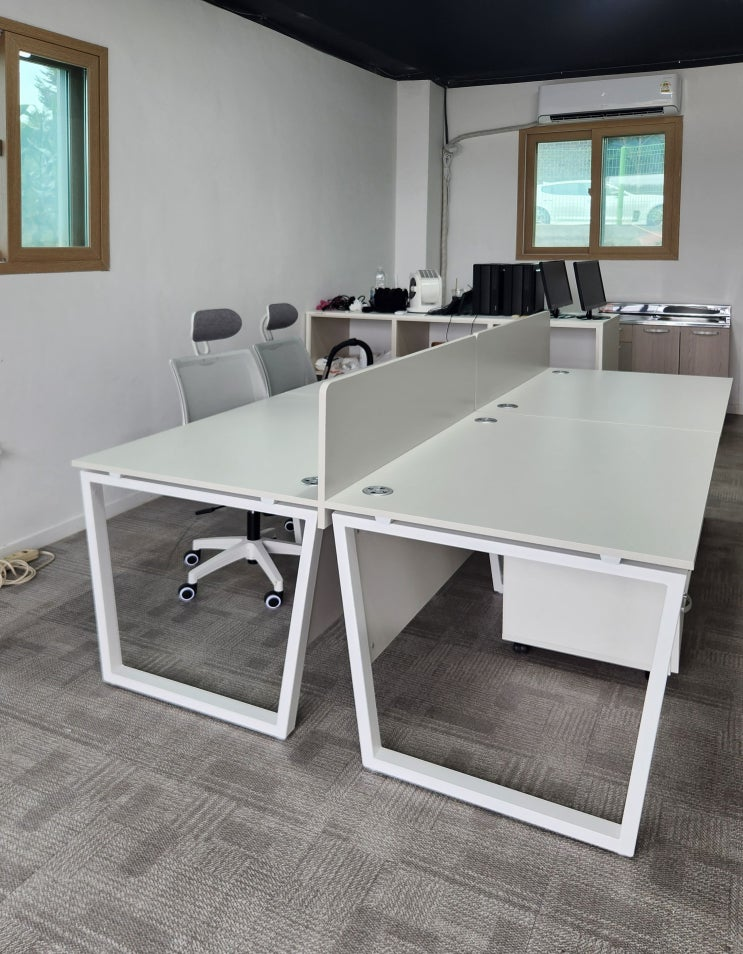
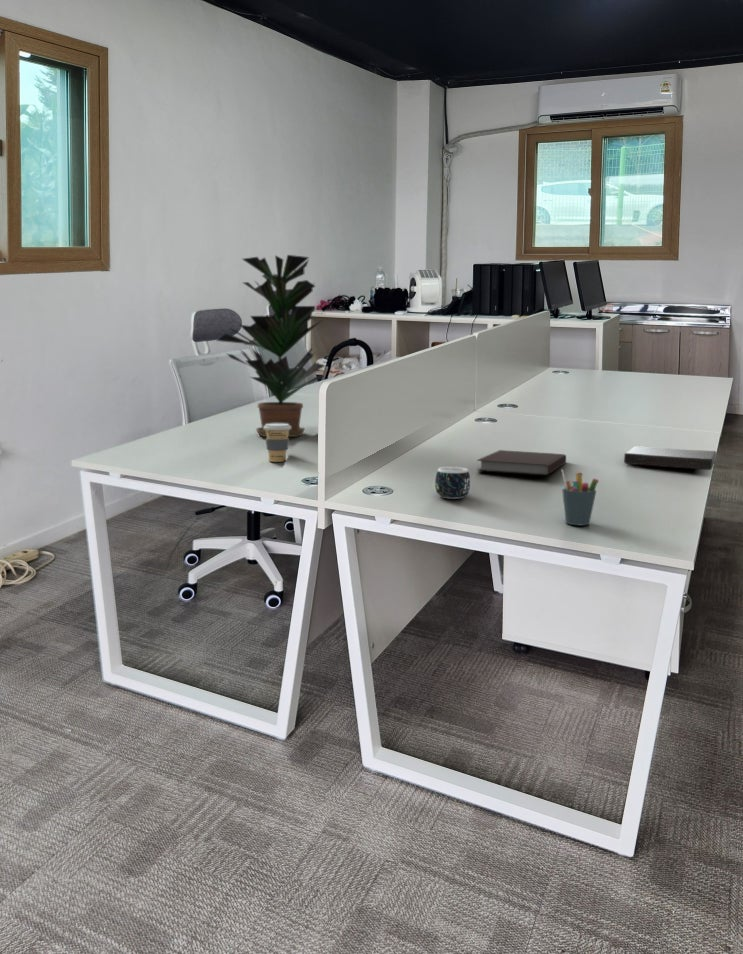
+ notebook [475,449,567,476]
+ coffee cup [264,423,291,463]
+ mug [434,466,471,500]
+ pen holder [560,469,599,526]
+ book [623,445,717,471]
+ potted plant [215,254,327,438]
